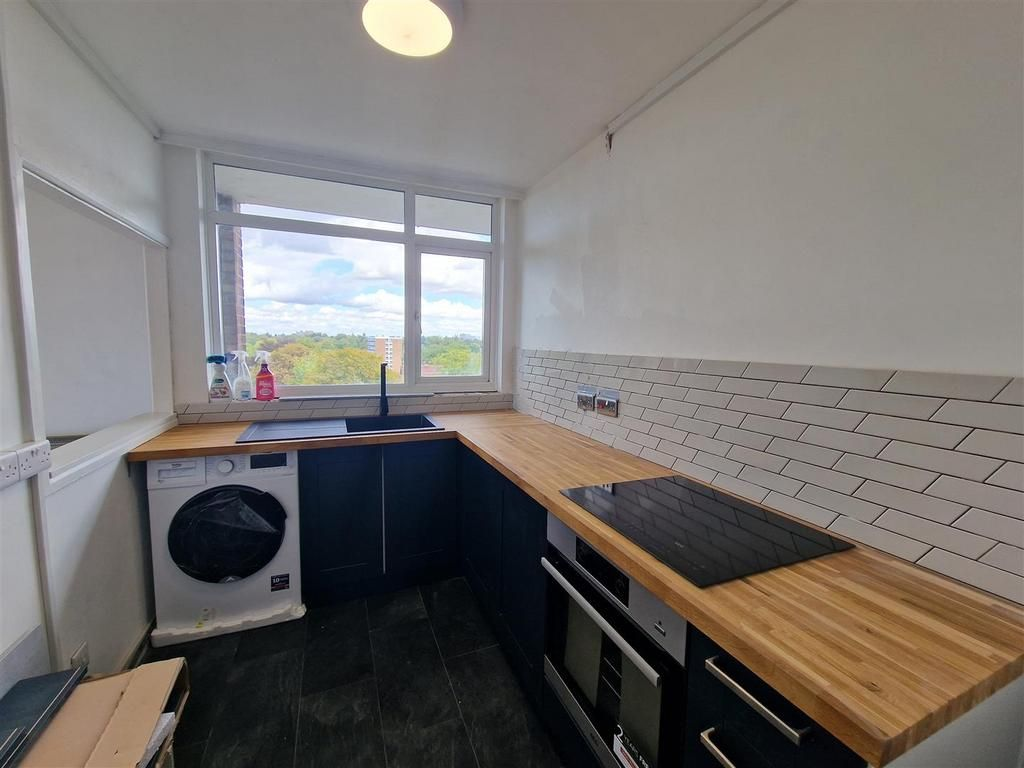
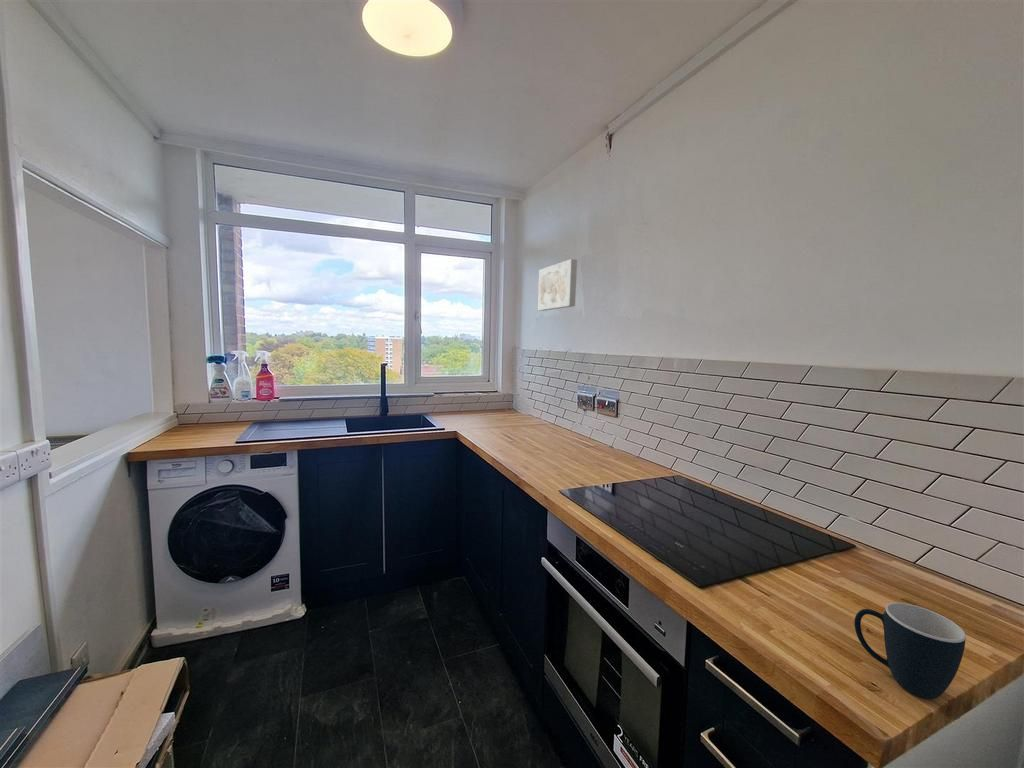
+ mug [853,602,967,700]
+ wall art [537,258,578,312]
